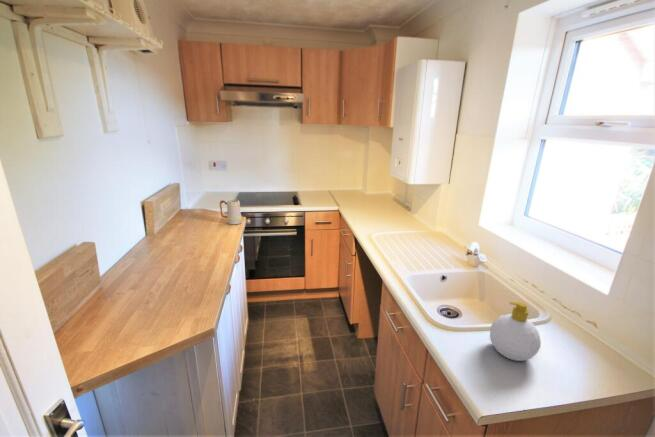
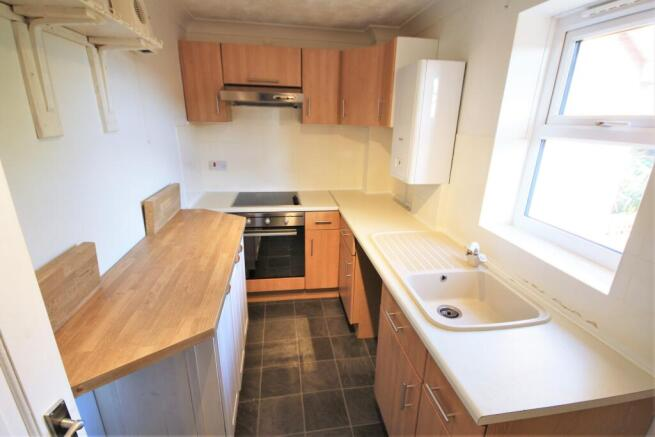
- mug [219,199,242,226]
- soap bottle [489,300,542,362]
